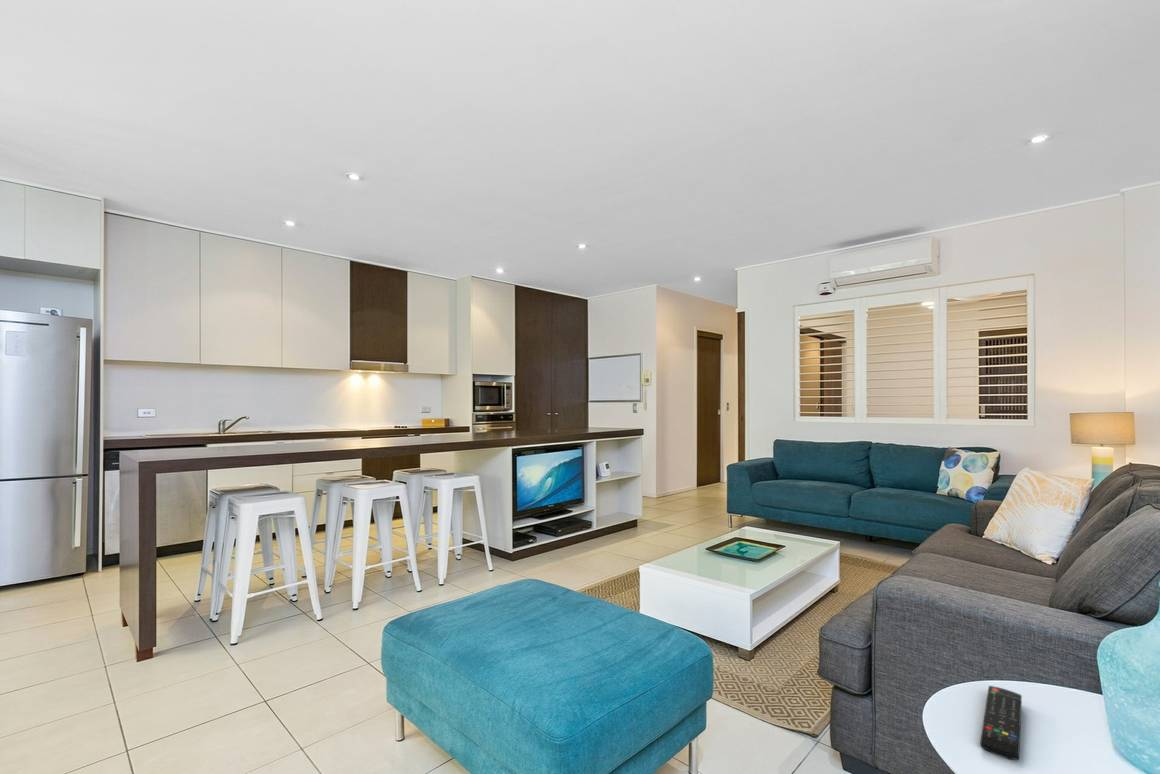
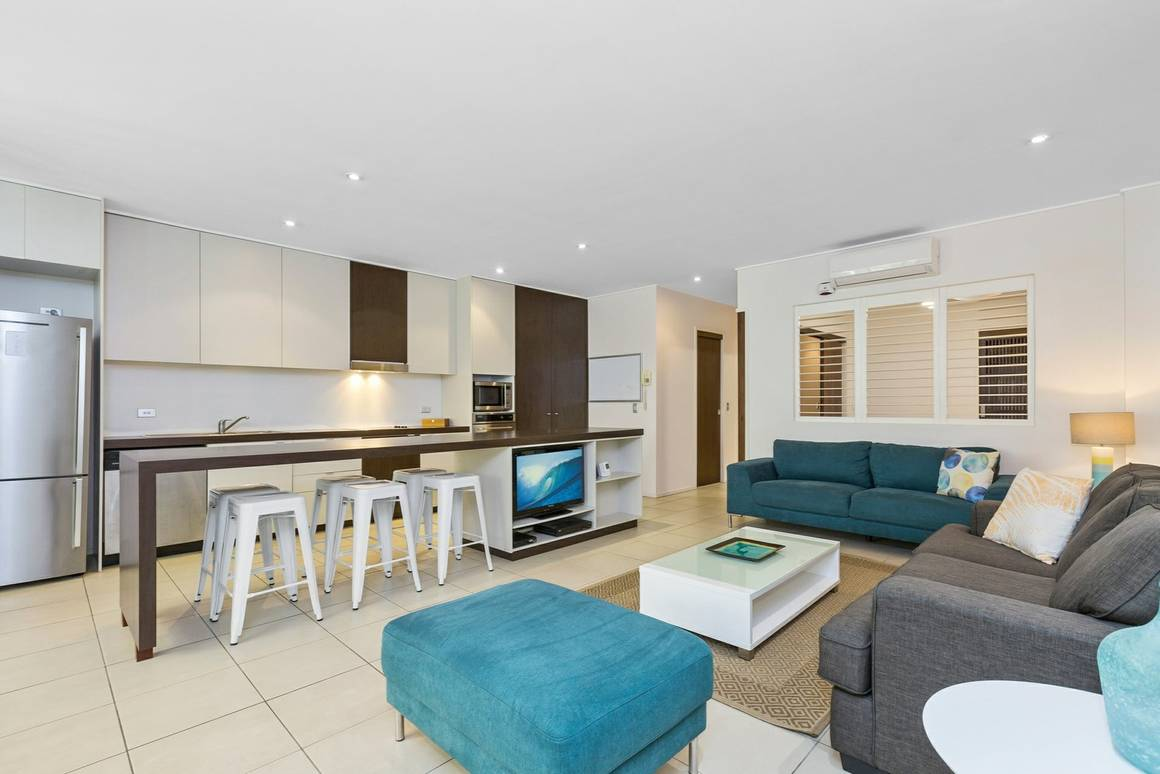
- remote control [979,685,1023,761]
